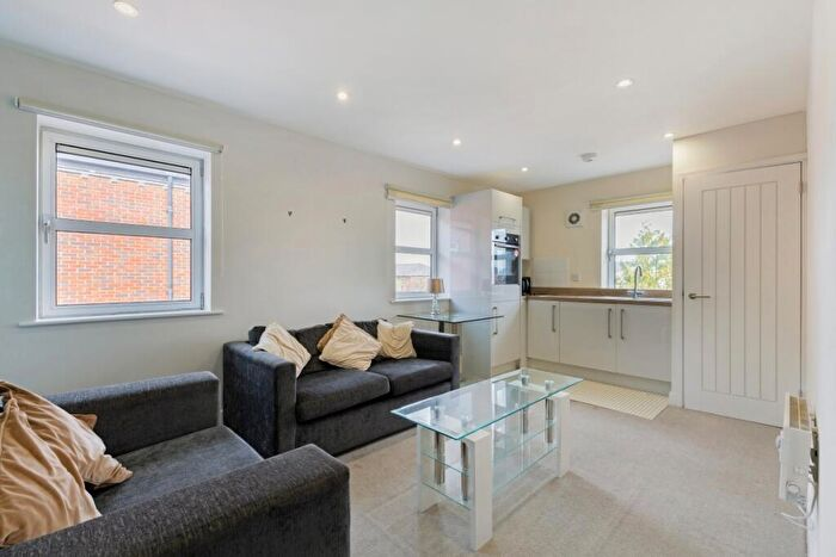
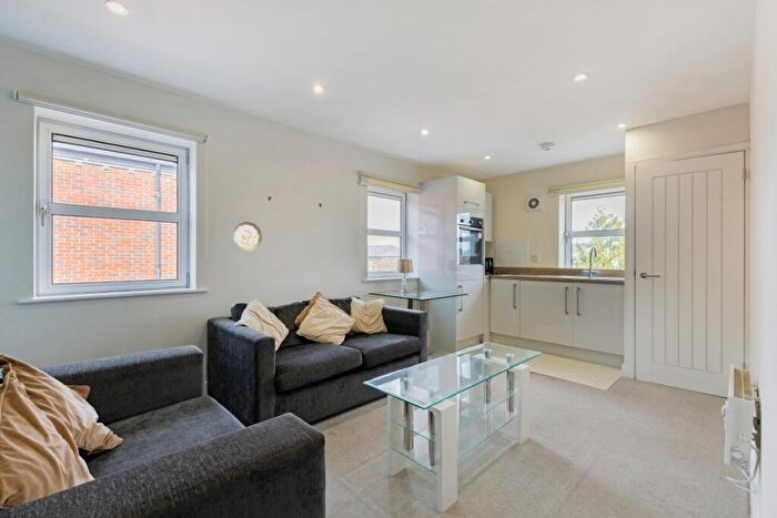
+ decorative plate [232,221,263,252]
